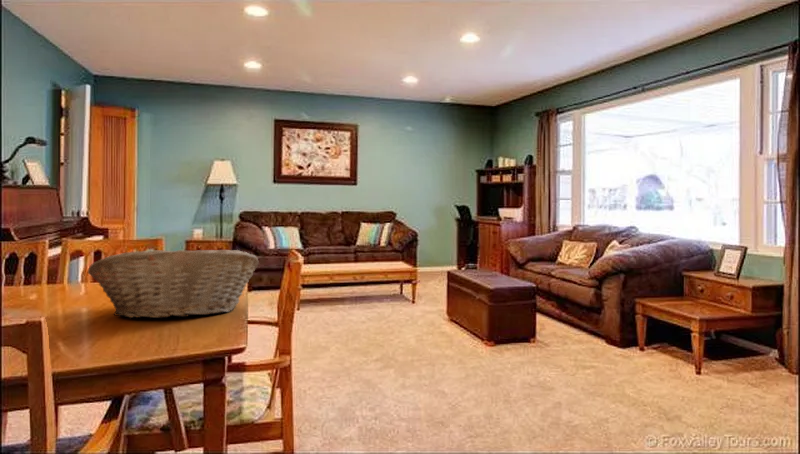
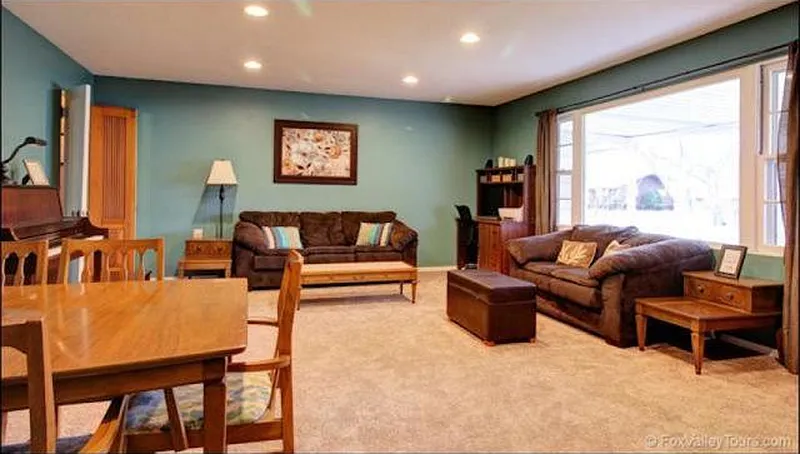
- fruit basket [87,249,259,319]
